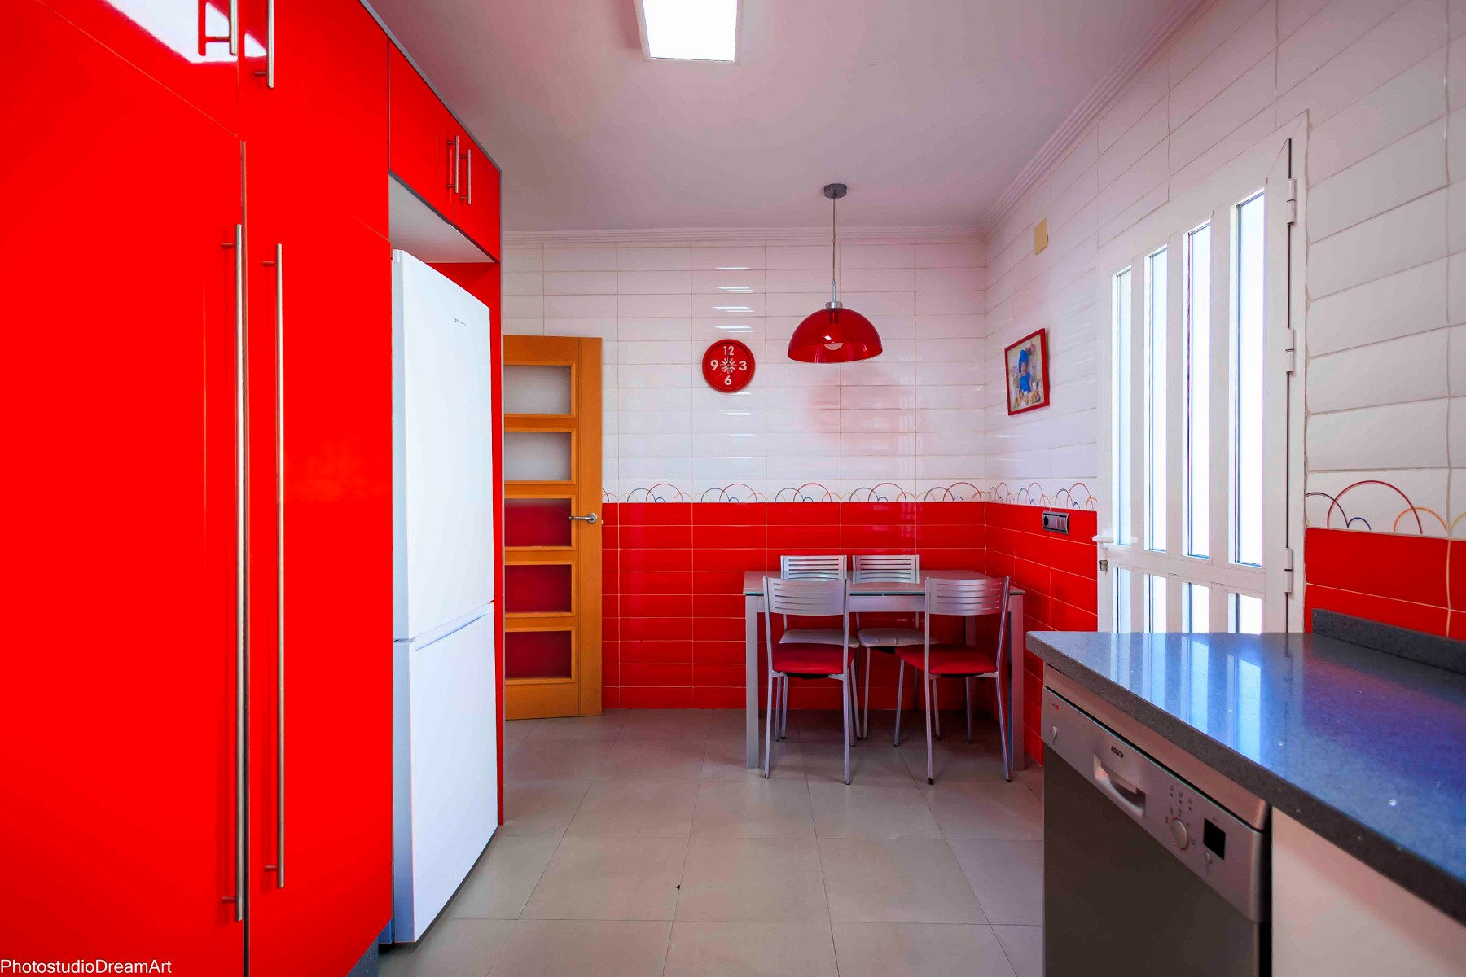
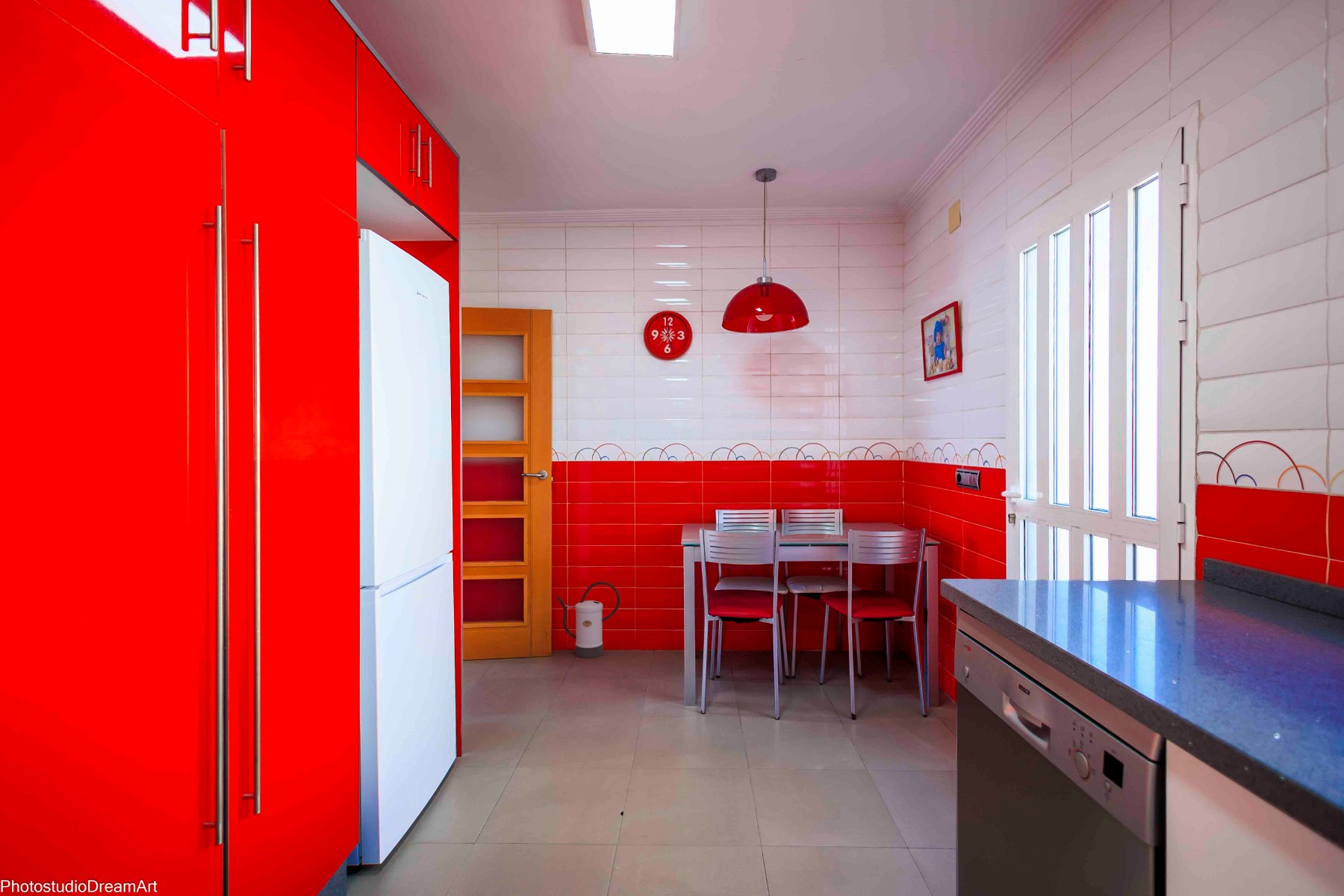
+ watering can [556,581,621,659]
